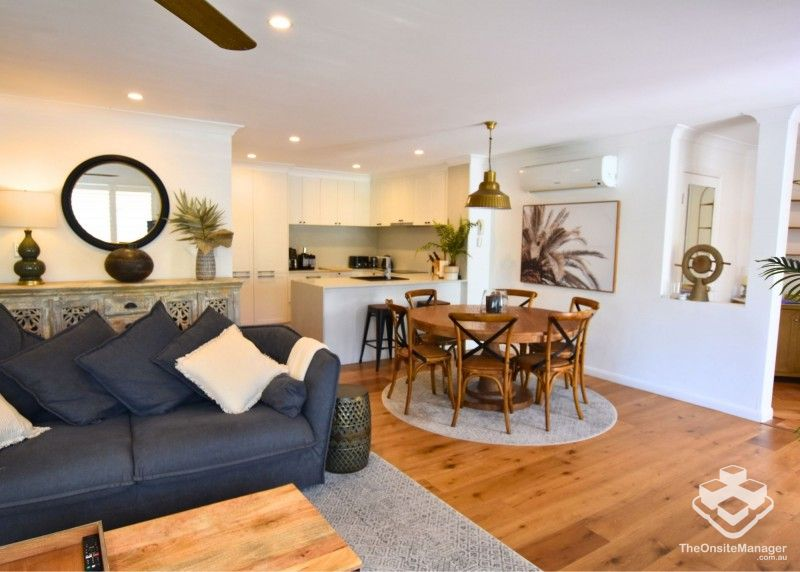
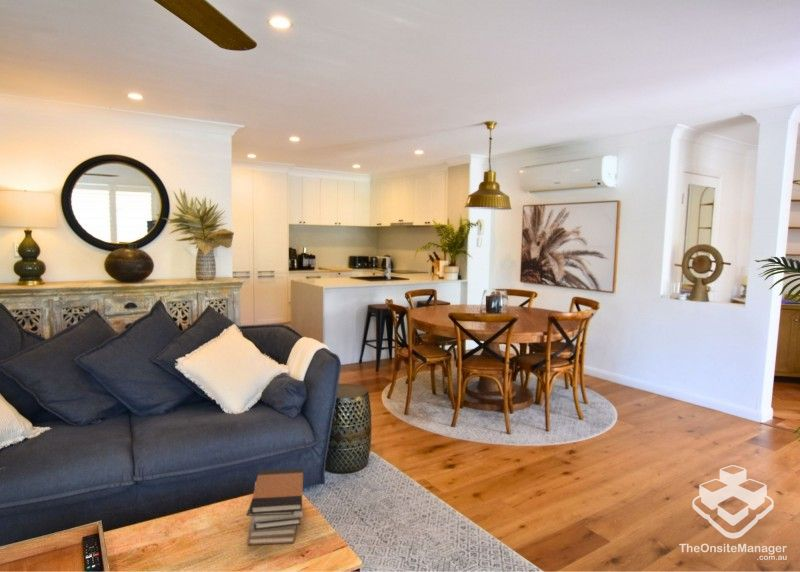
+ book stack [246,467,304,546]
